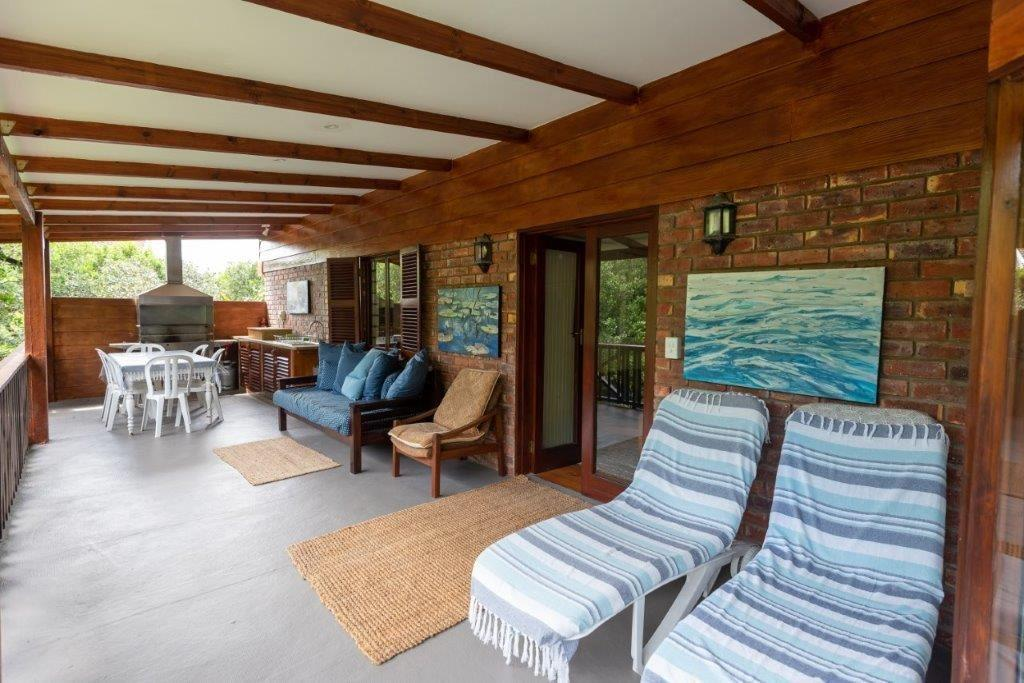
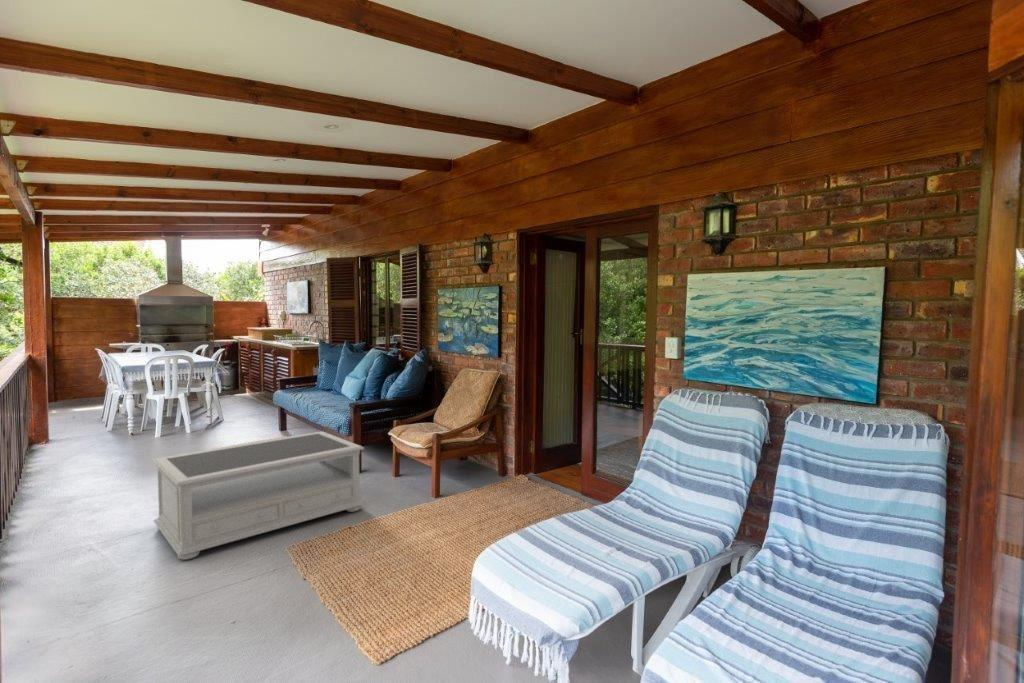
+ coffee table [151,430,366,561]
